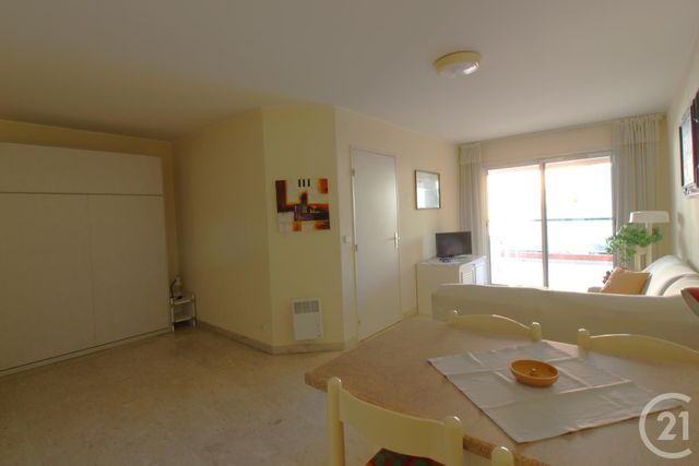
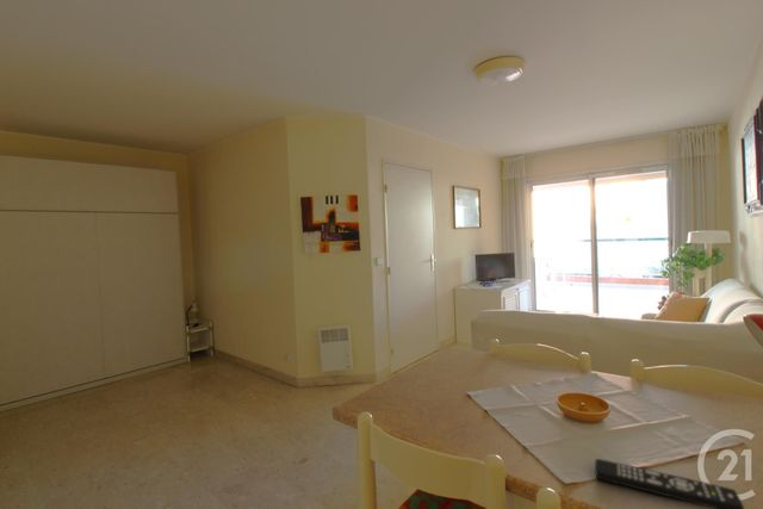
+ remote control [594,458,745,509]
